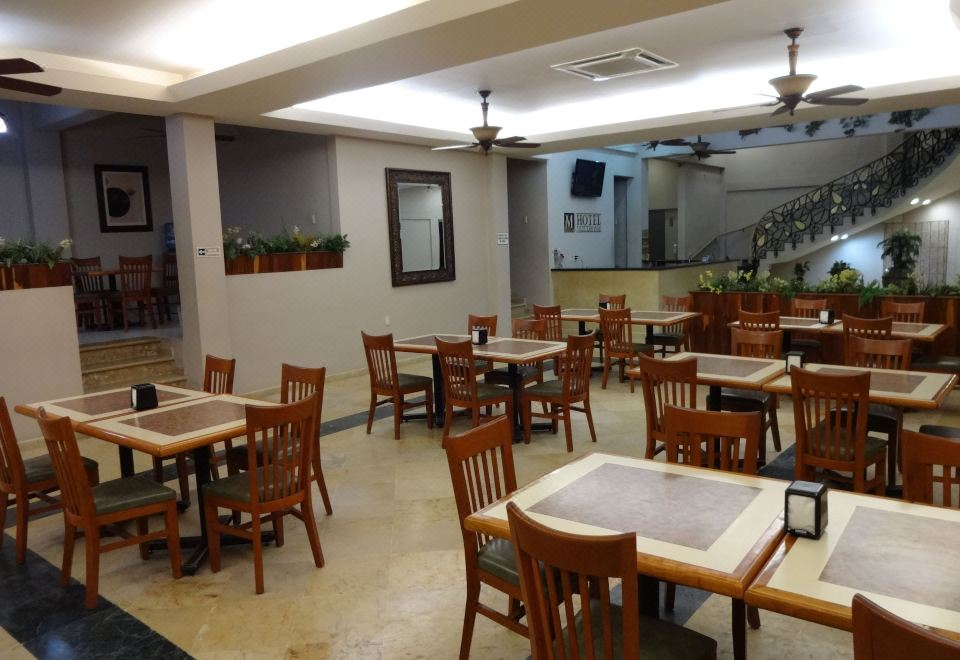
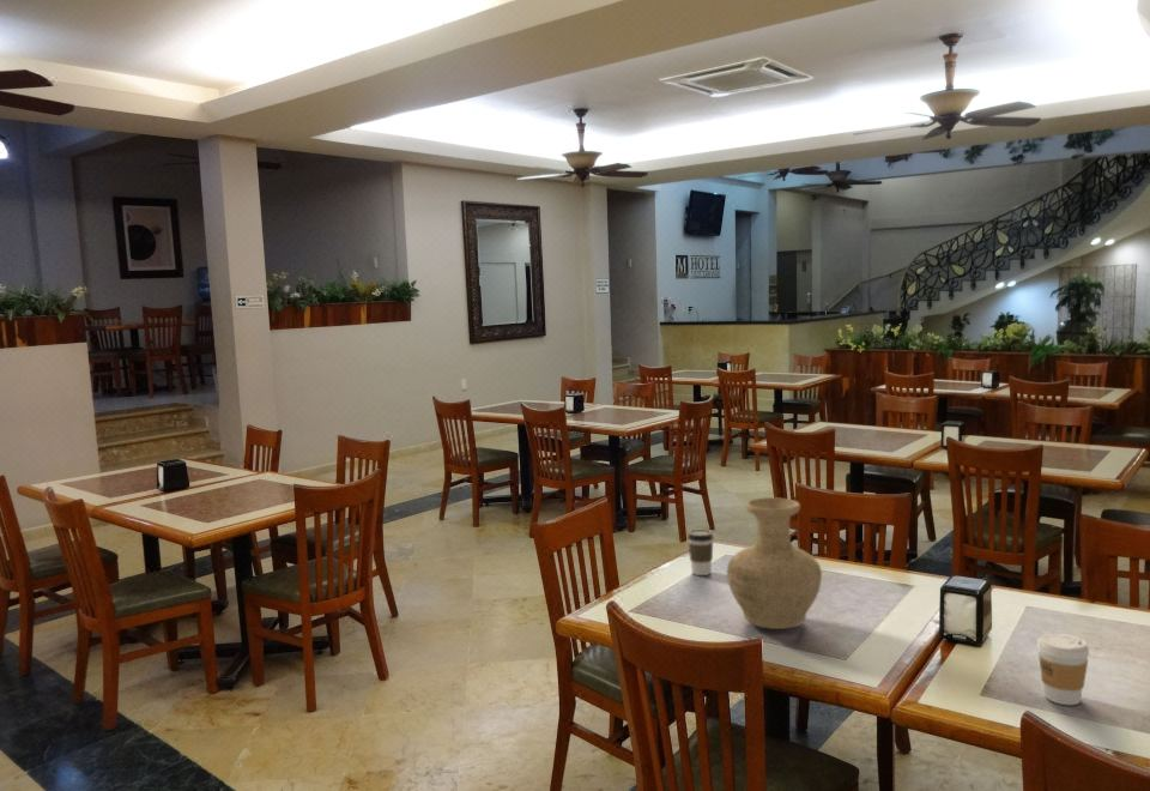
+ coffee cup [686,529,715,576]
+ coffee cup [1036,633,1090,706]
+ vase [726,496,823,630]
